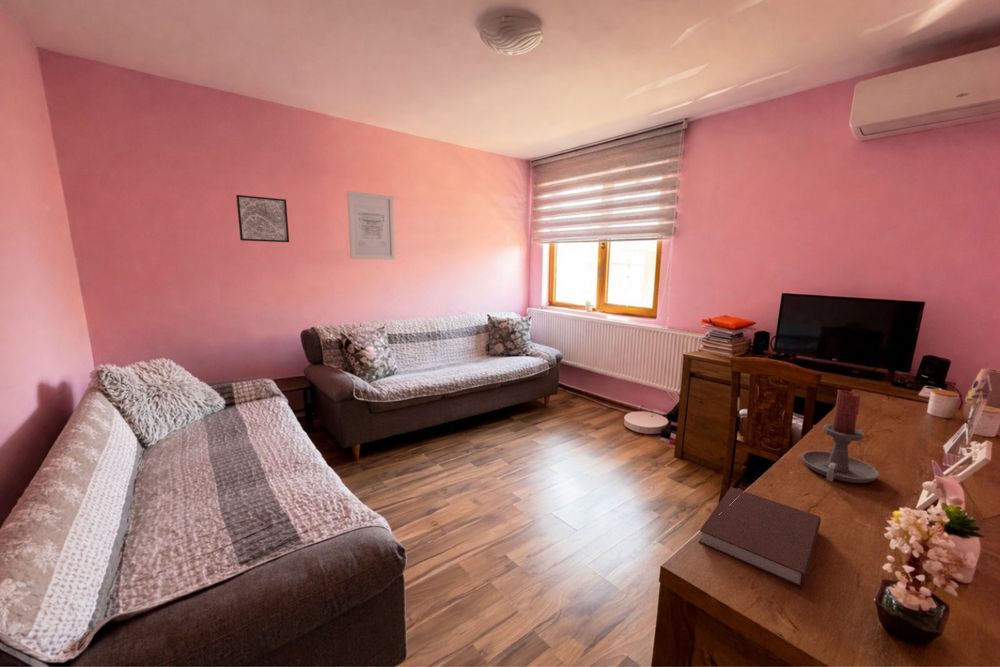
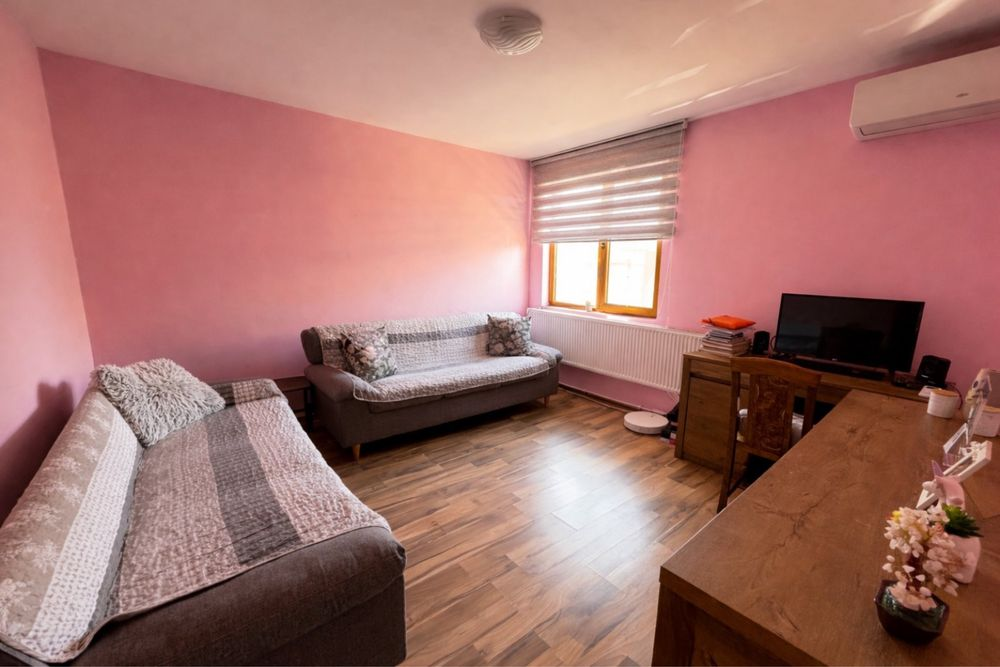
- wall art [346,190,396,261]
- candle holder [801,389,879,484]
- wall art [235,194,290,243]
- notebook [697,486,822,589]
